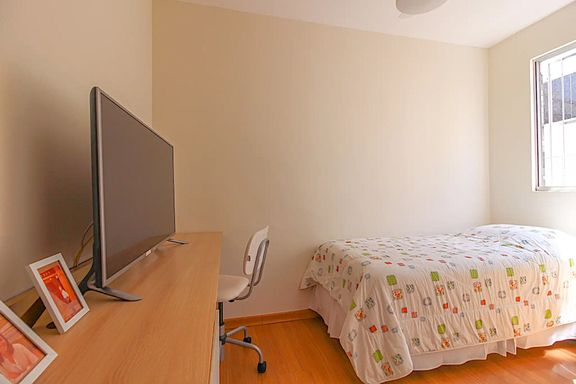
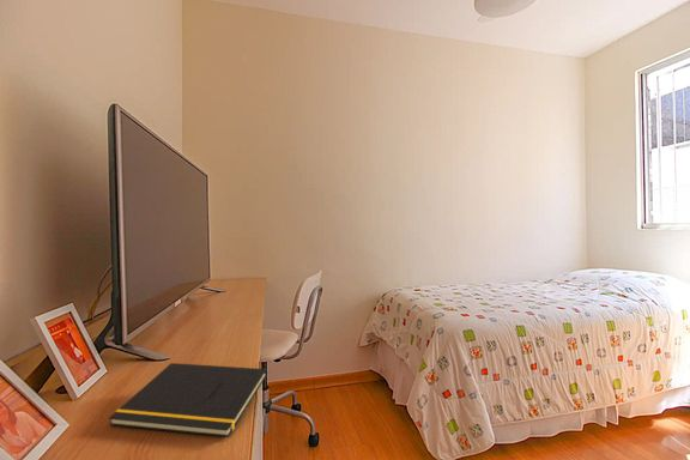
+ notepad [108,362,268,438]
